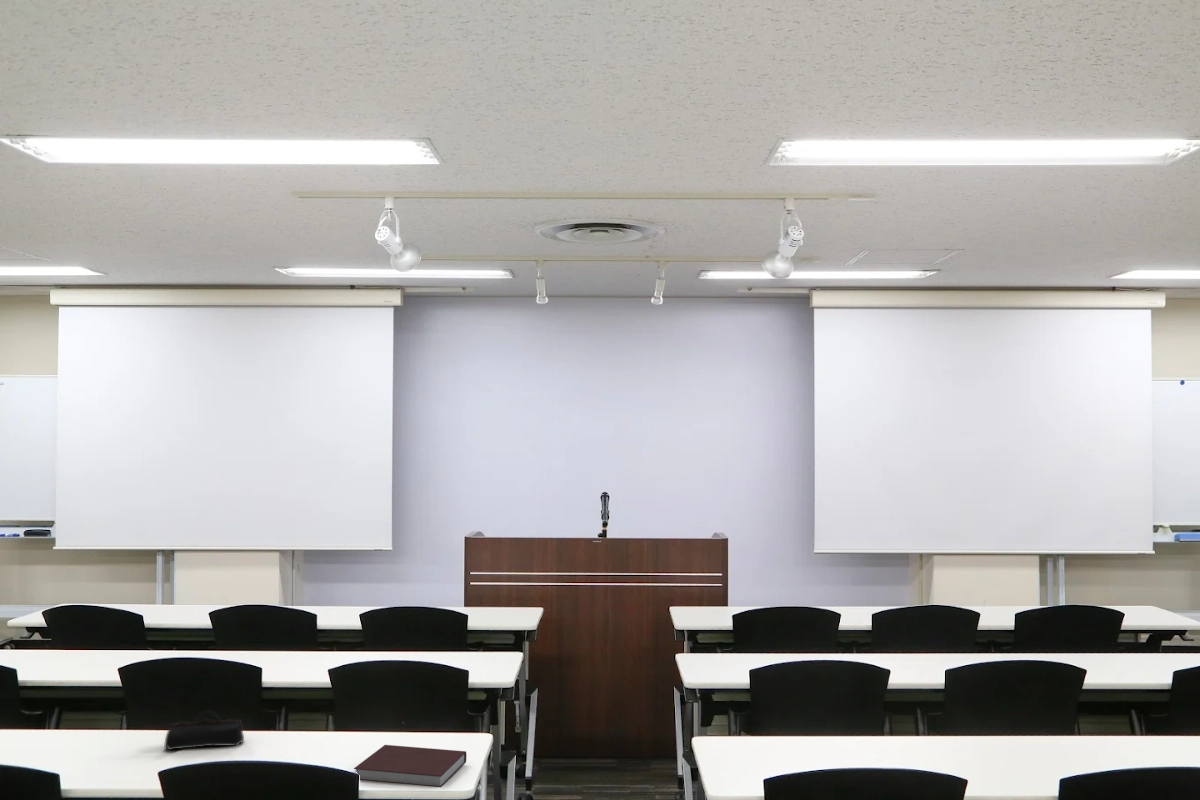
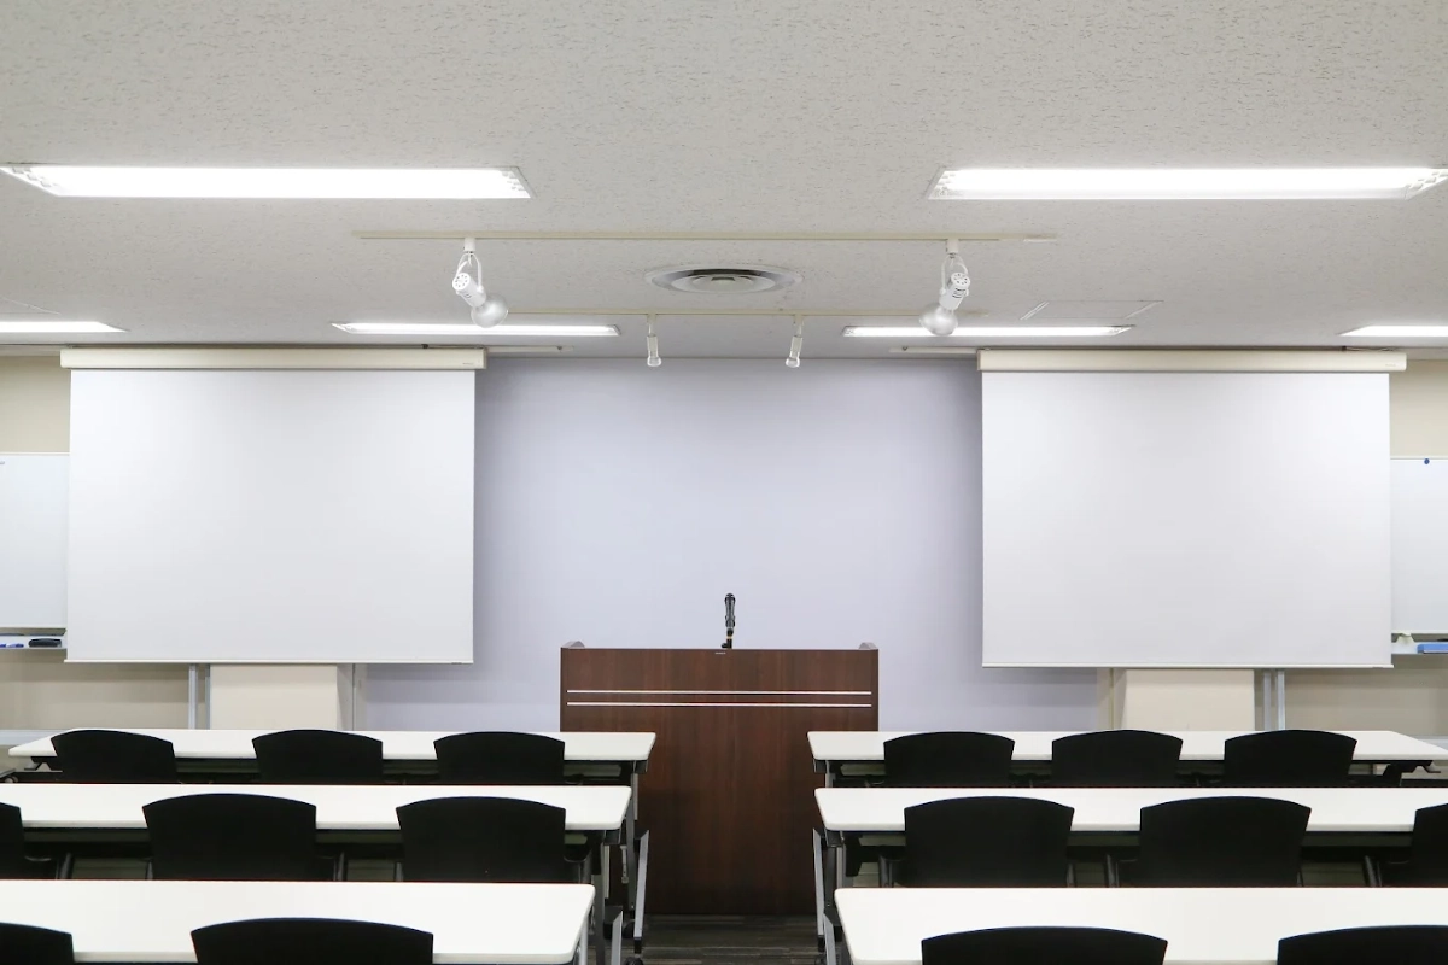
- notebook [353,744,467,788]
- pencil case [163,710,245,751]
